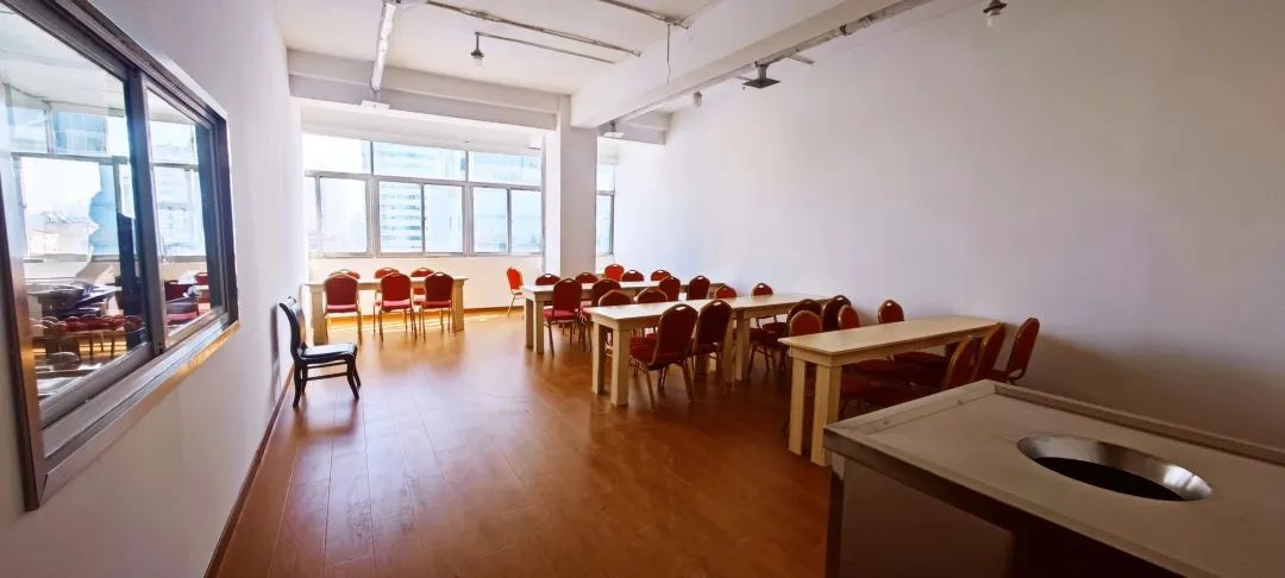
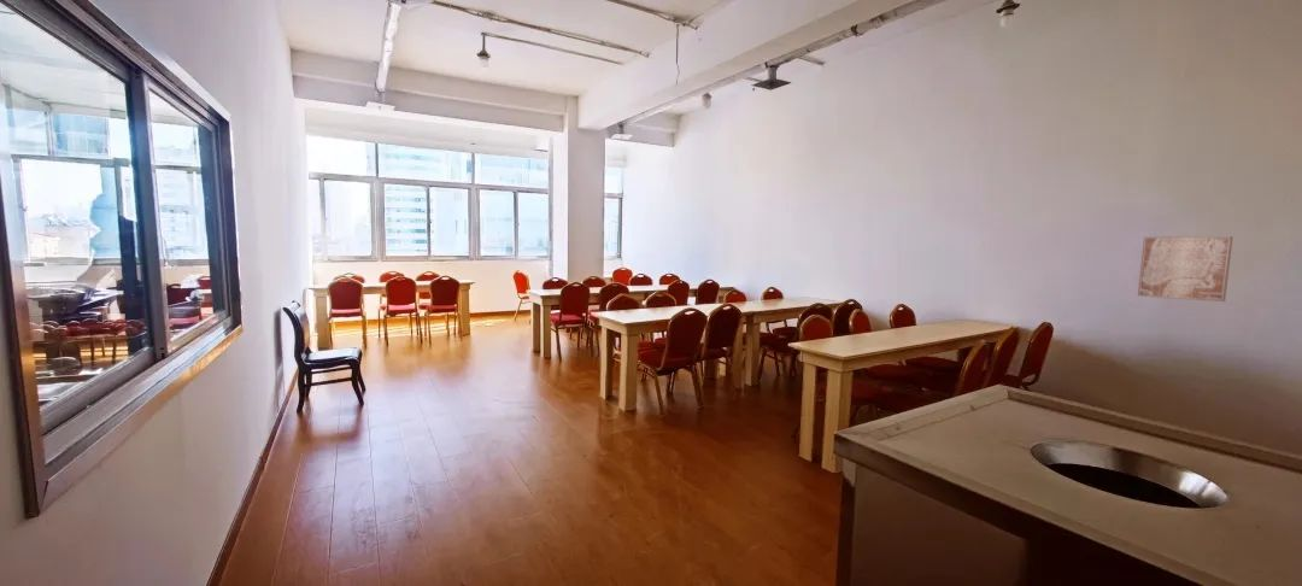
+ wall art [1137,235,1234,303]
